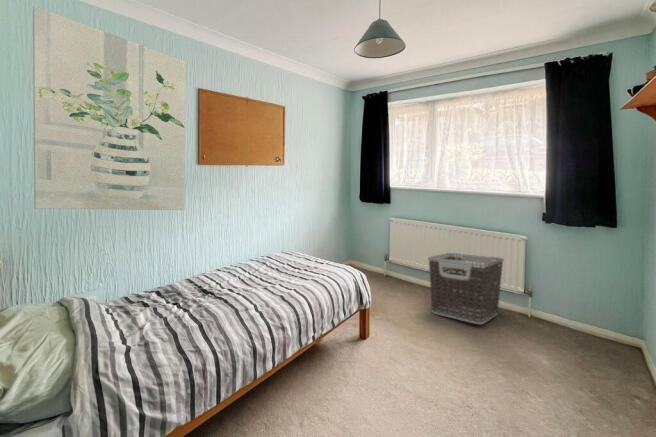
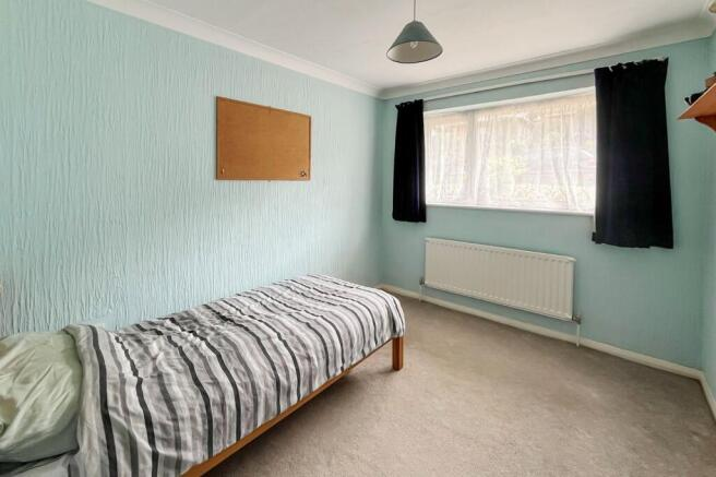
- wall art [32,5,186,211]
- clothes hamper [428,252,505,325]
